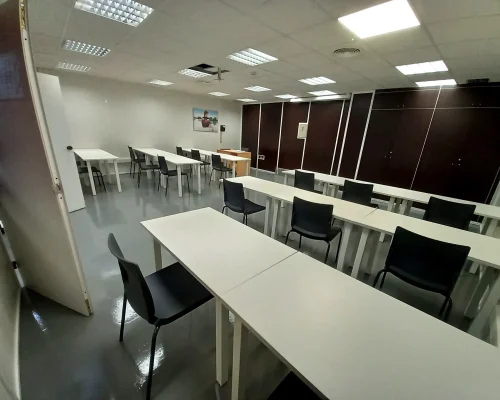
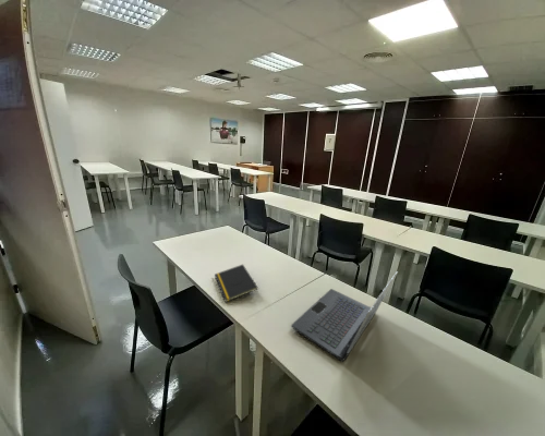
+ notepad [214,264,259,303]
+ laptop computer [290,270,399,363]
